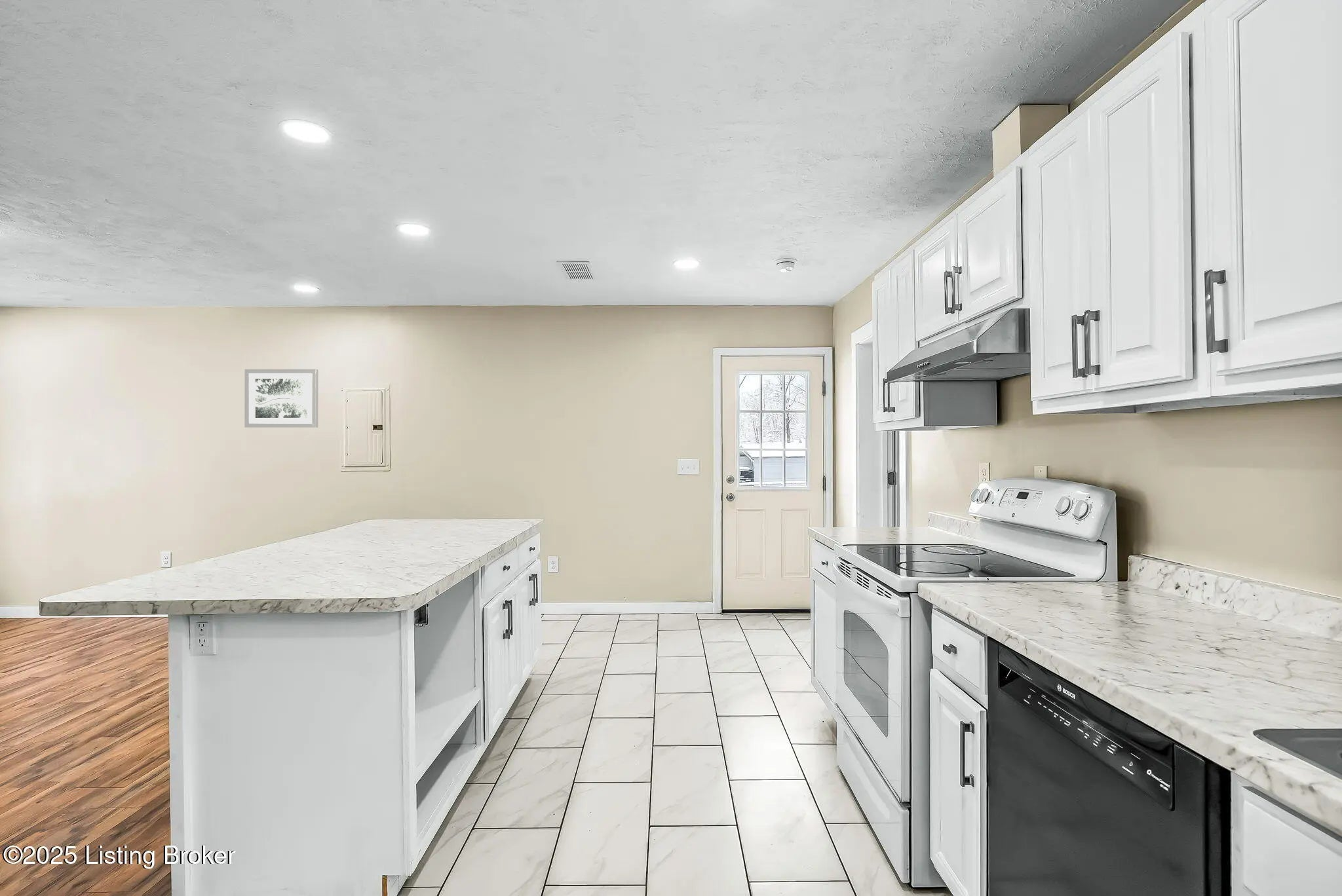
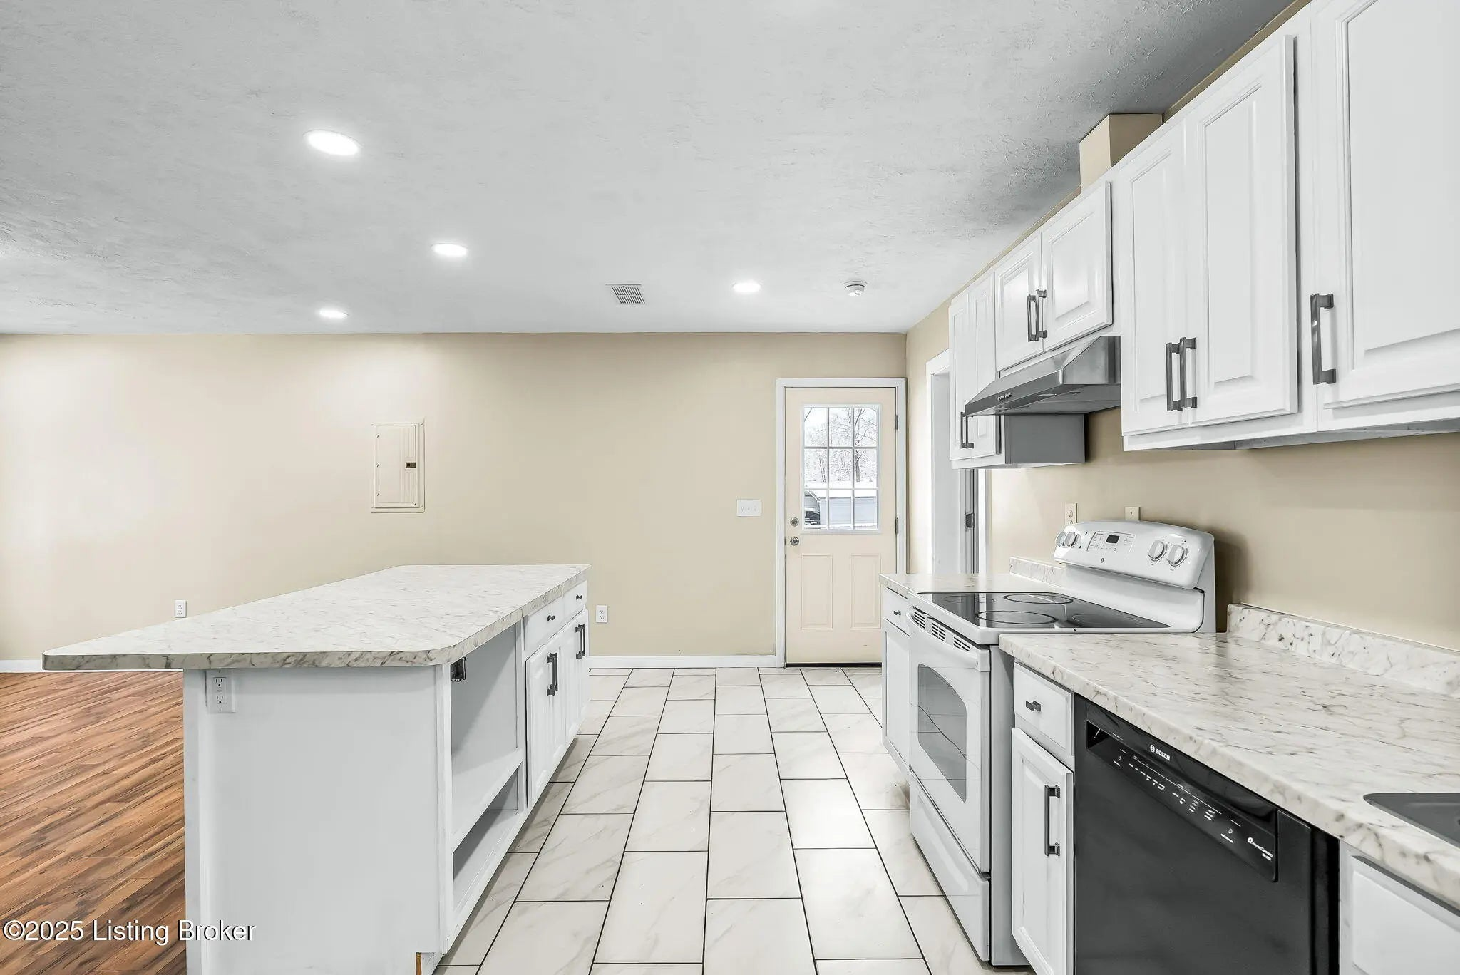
- wall art [244,369,318,428]
